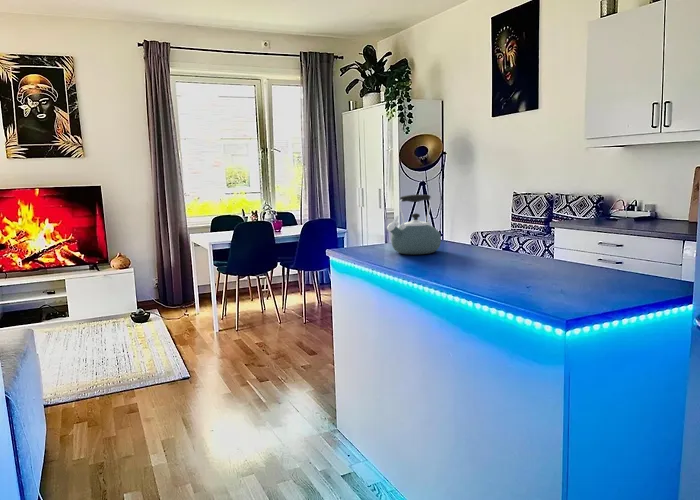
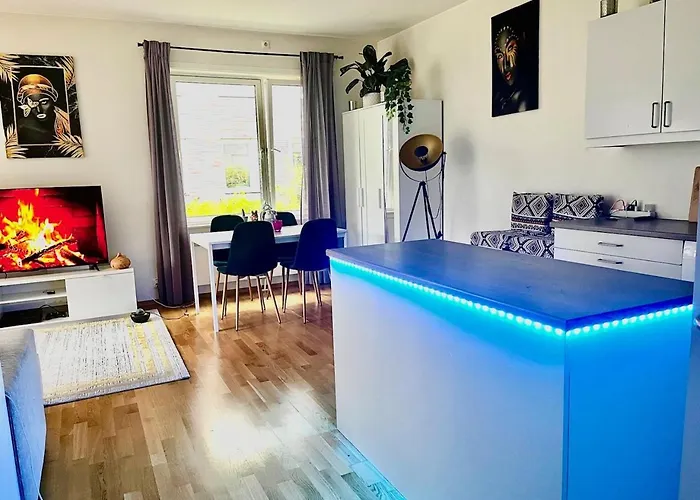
- kettle [386,193,442,255]
